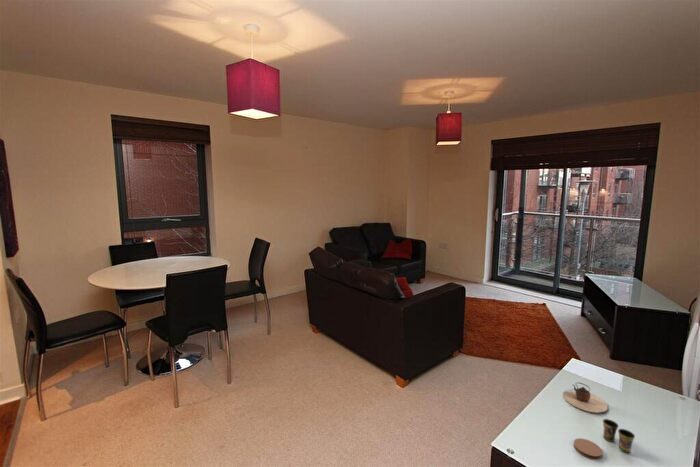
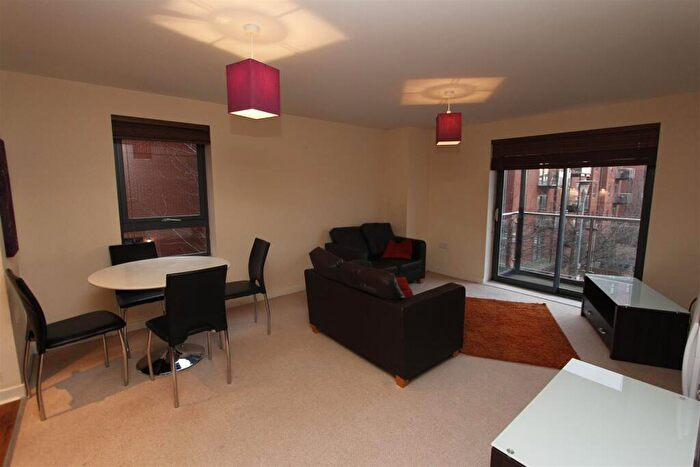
- teapot [562,381,609,413]
- cup [602,418,636,454]
- coaster [572,437,604,460]
